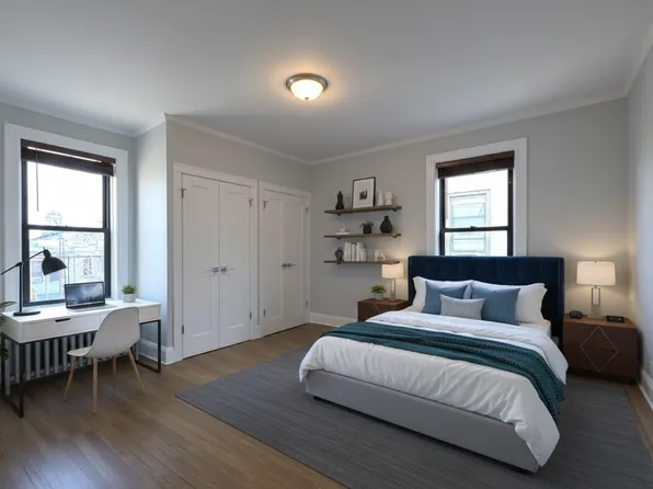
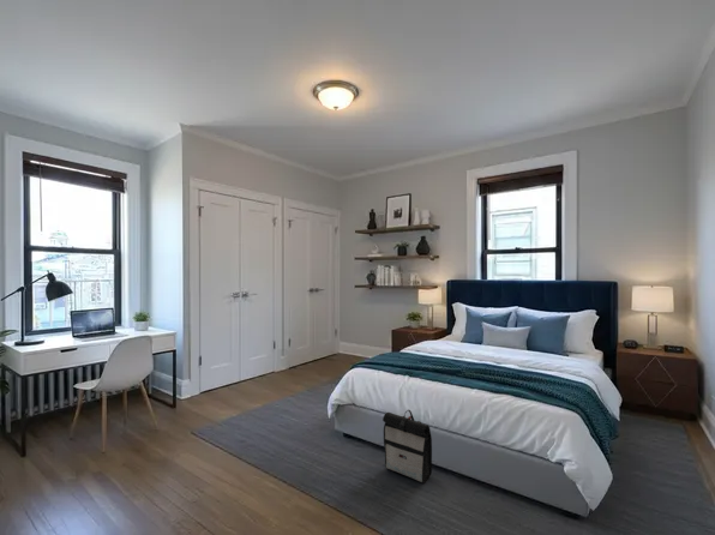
+ backpack [381,409,433,485]
